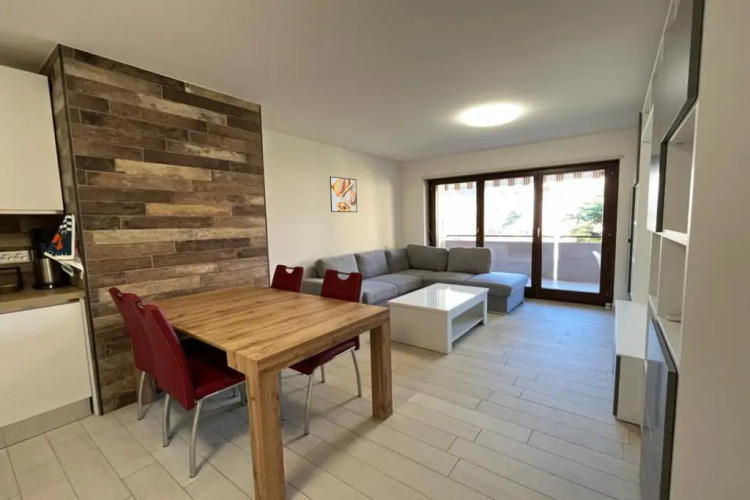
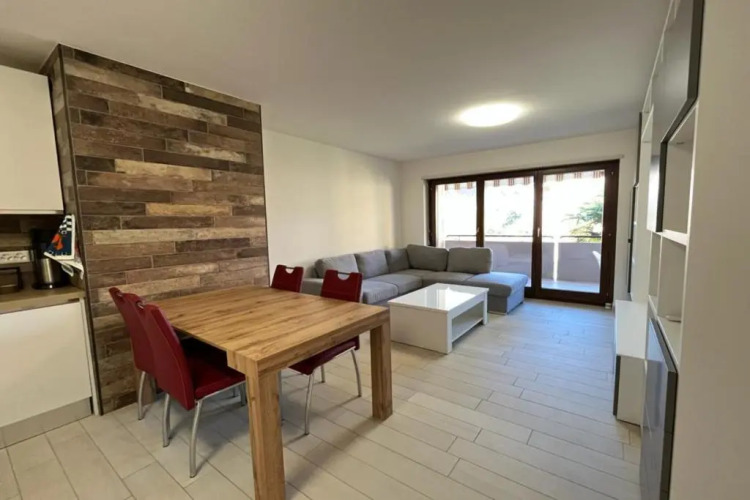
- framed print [329,175,358,213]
